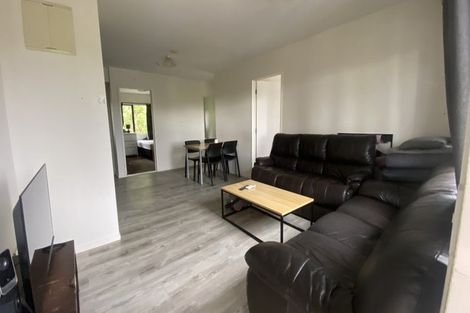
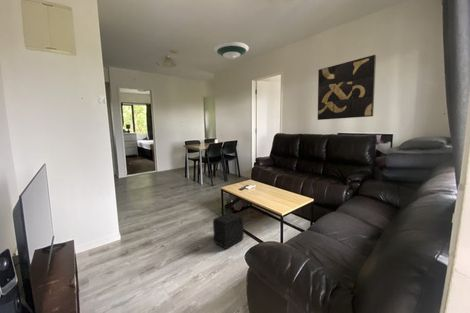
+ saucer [213,41,250,60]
+ air purifier [212,211,245,250]
+ wall art [317,54,377,121]
